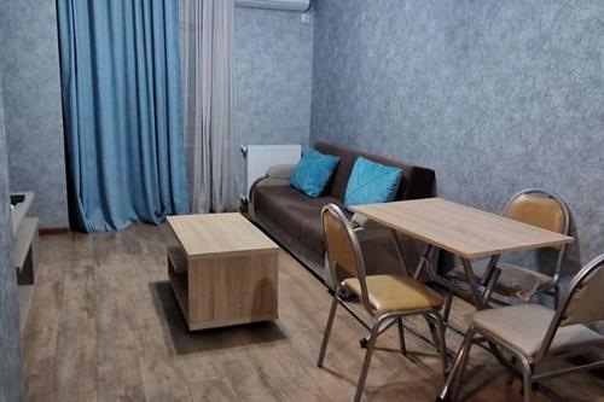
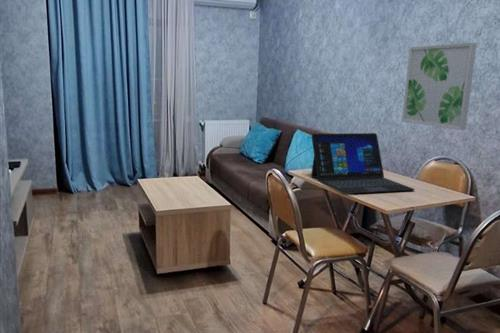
+ laptop [310,132,416,195]
+ wall art [401,42,478,131]
